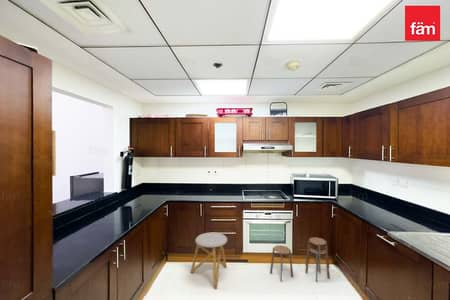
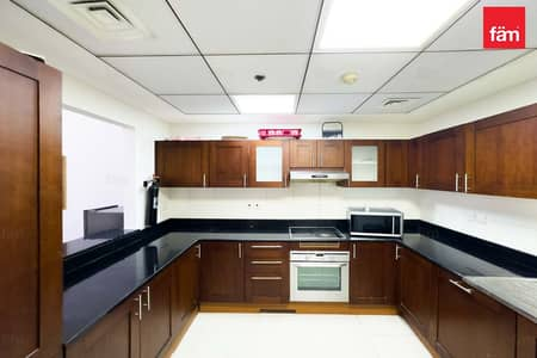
- stool [269,236,331,283]
- stool [190,231,228,289]
